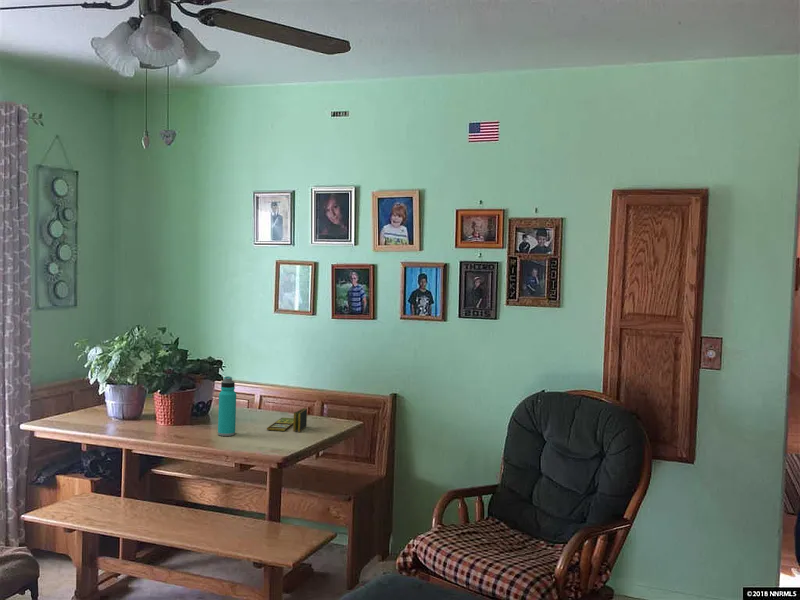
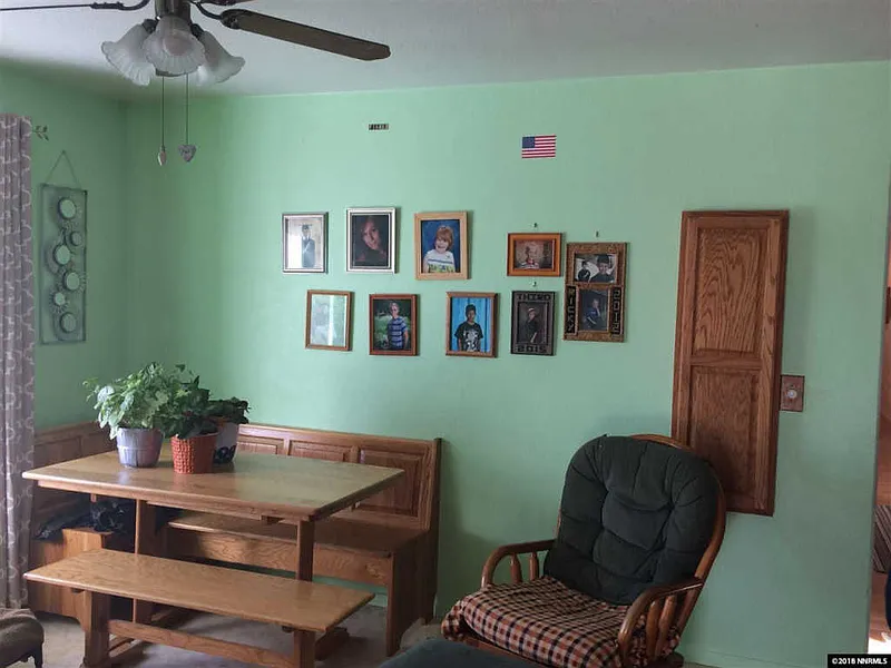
- water bottle [217,375,237,437]
- board game [266,407,308,433]
